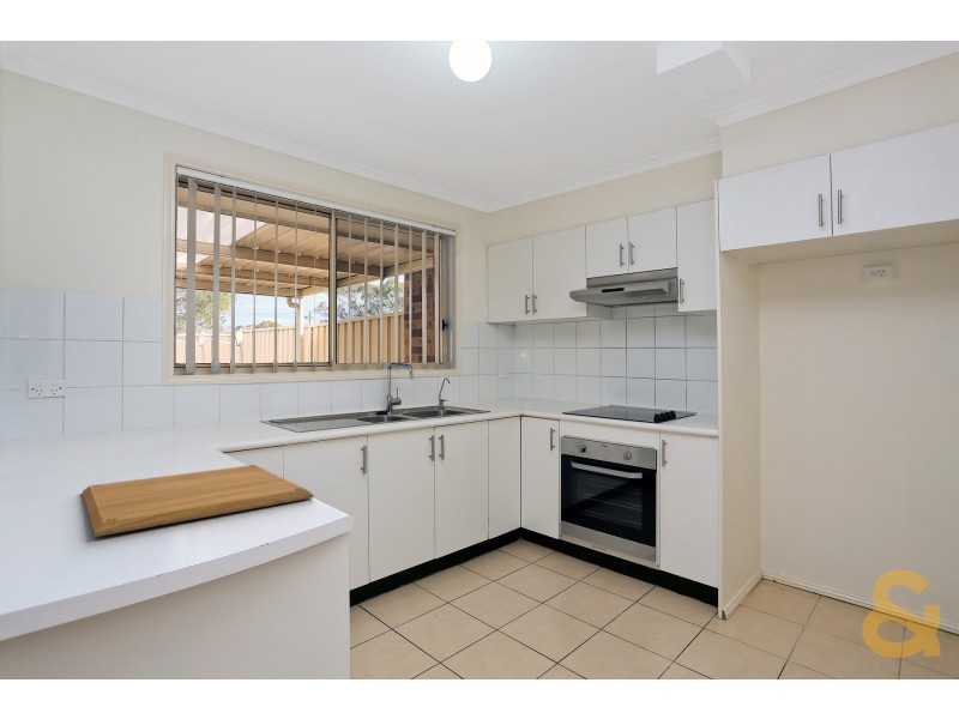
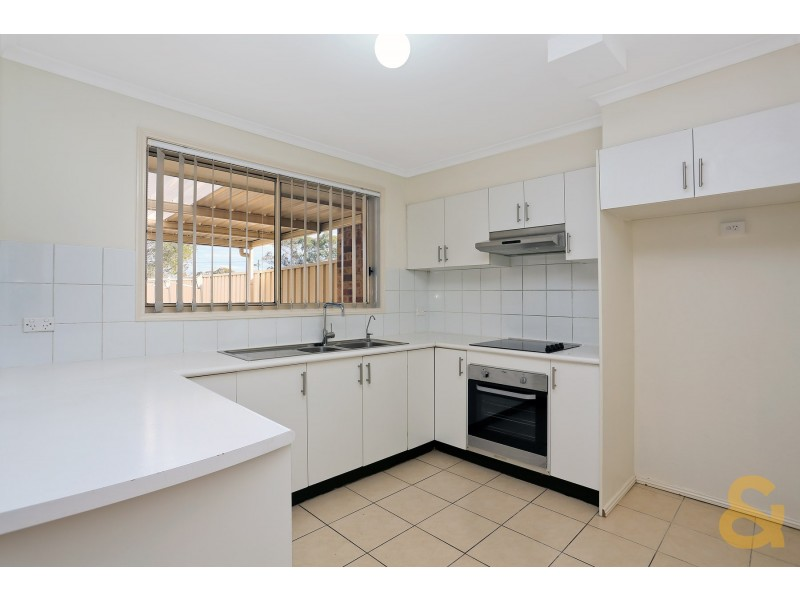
- chopping board [82,464,314,538]
